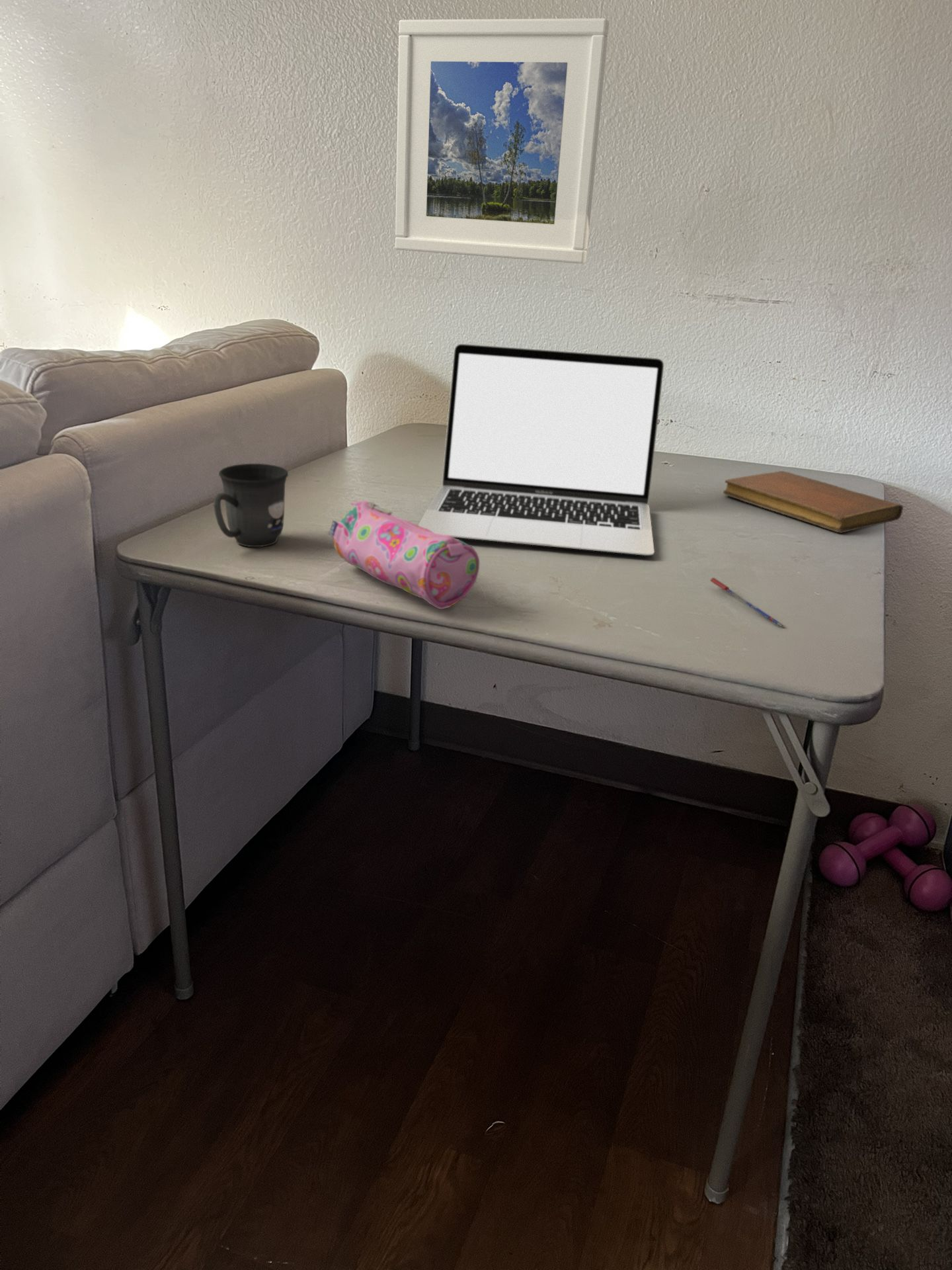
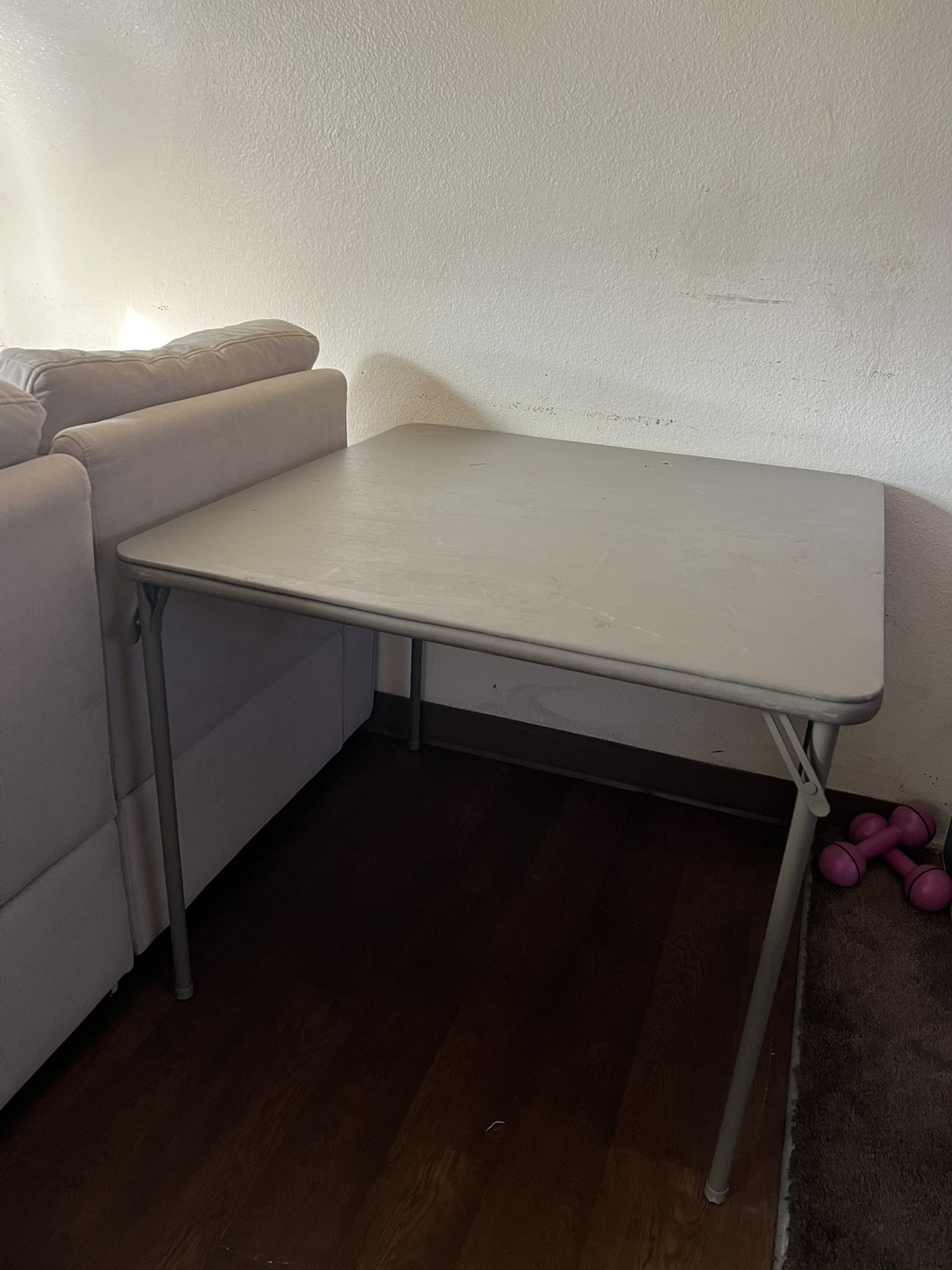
- pen [709,577,786,627]
- pencil case [328,500,480,610]
- laptop [417,343,664,556]
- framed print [395,18,610,265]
- notebook [723,470,904,534]
- mug [213,463,289,548]
